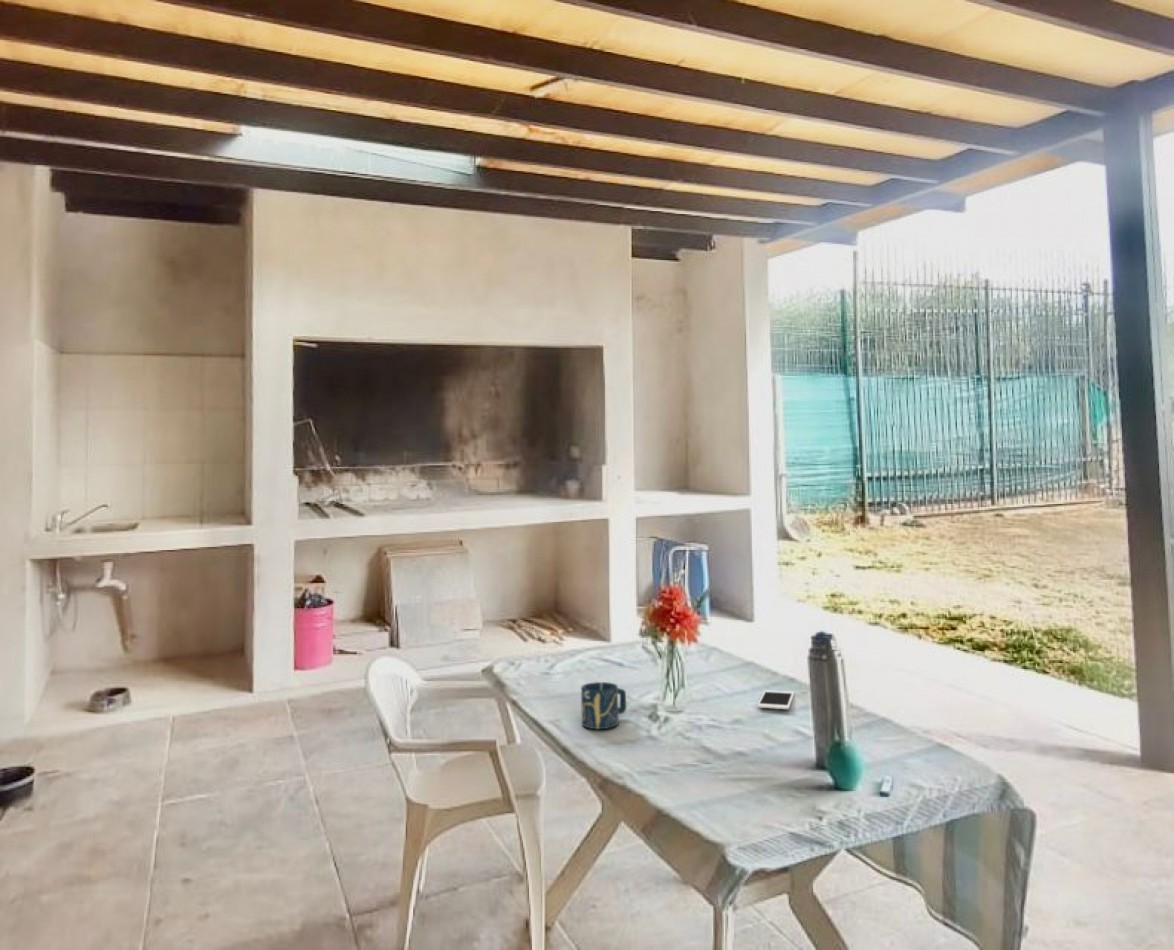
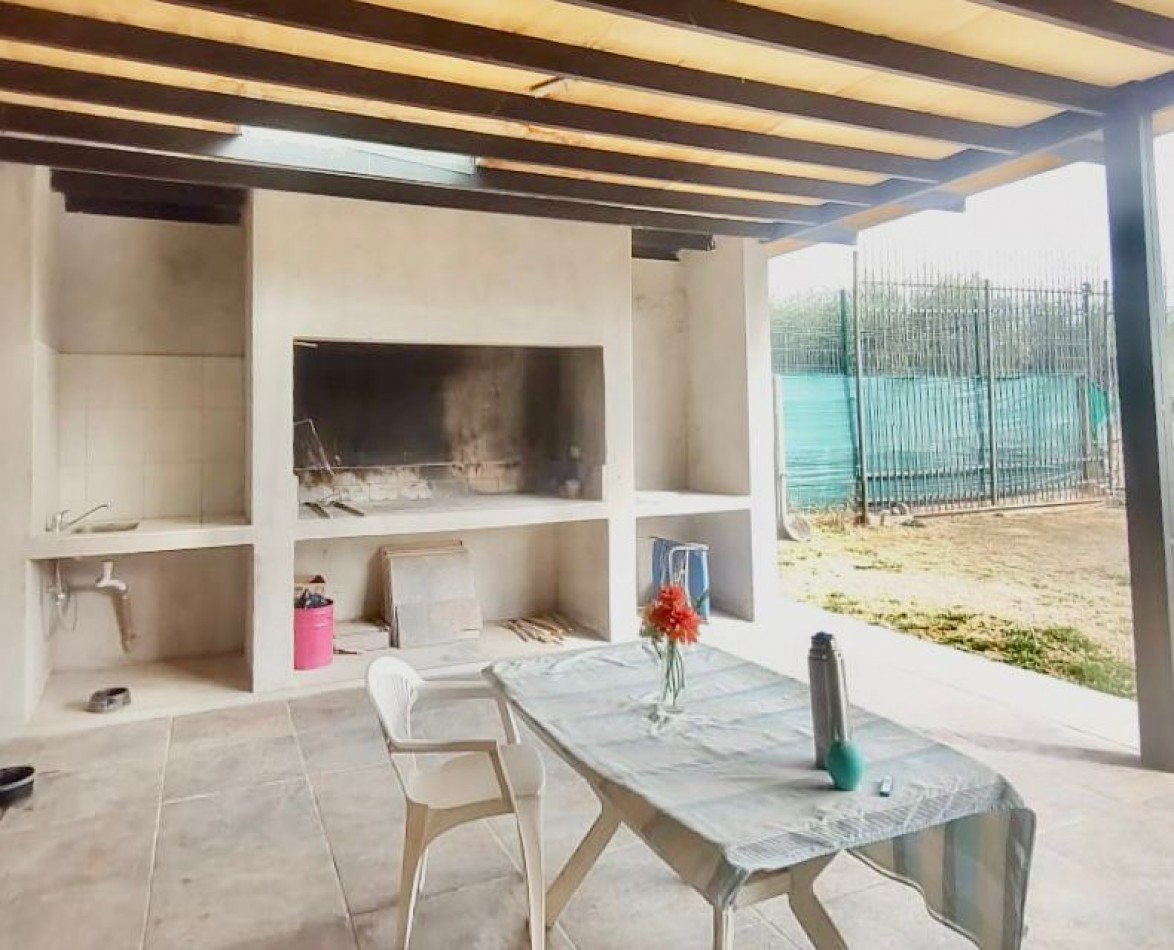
- cell phone [756,689,795,710]
- cup [580,681,627,730]
